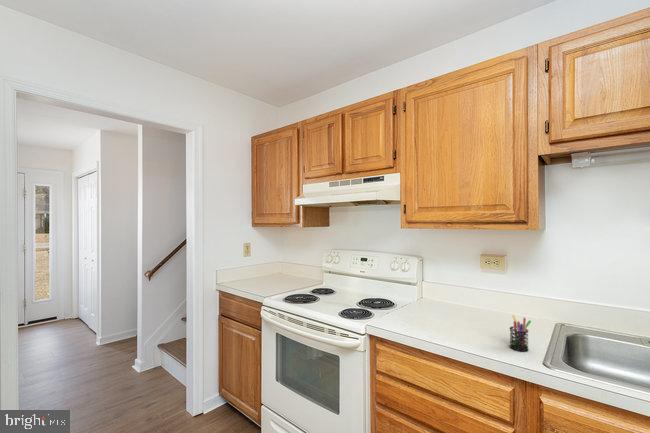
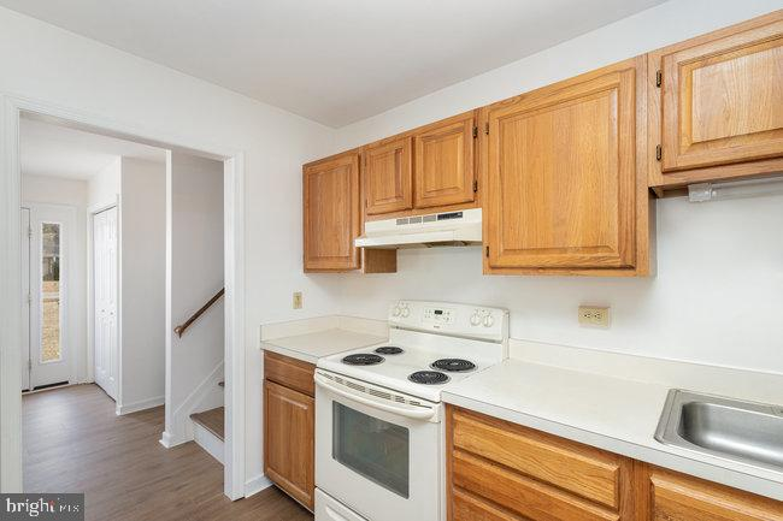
- pen holder [509,314,532,353]
